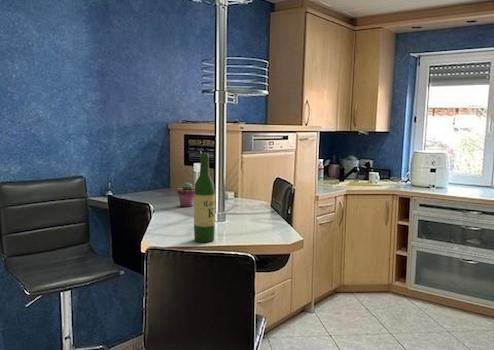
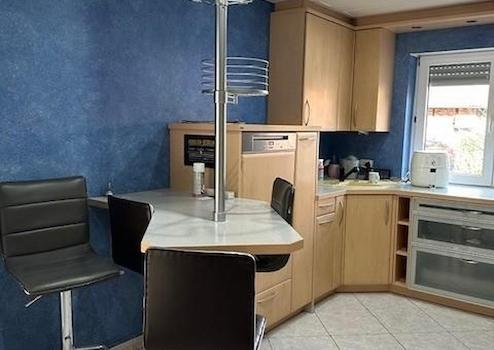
- potted succulent [176,181,195,208]
- wine bottle [193,152,216,243]
